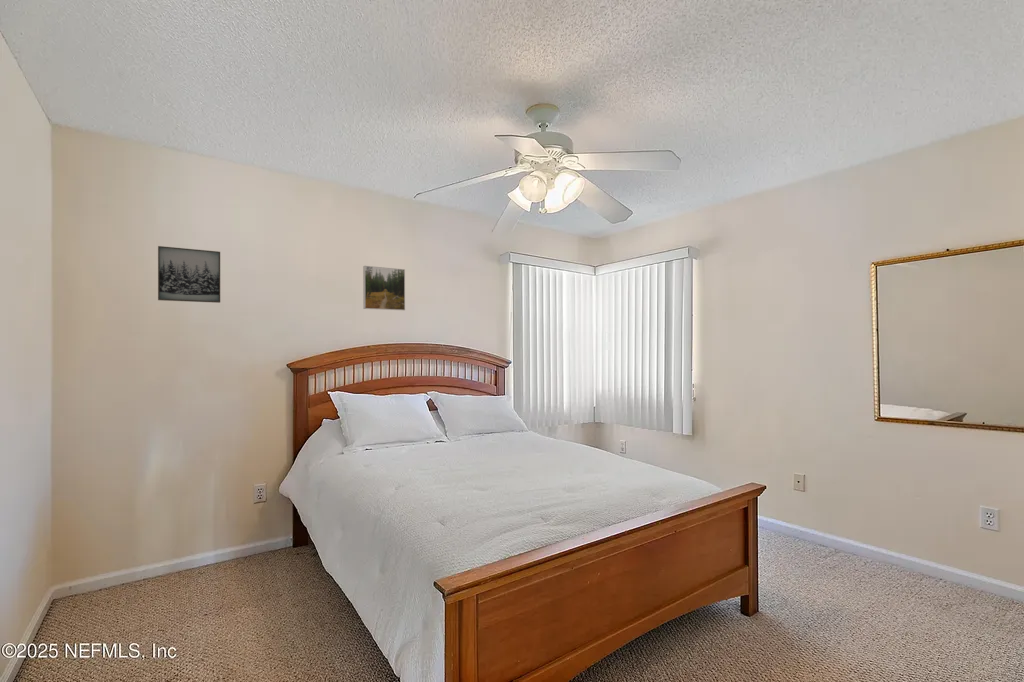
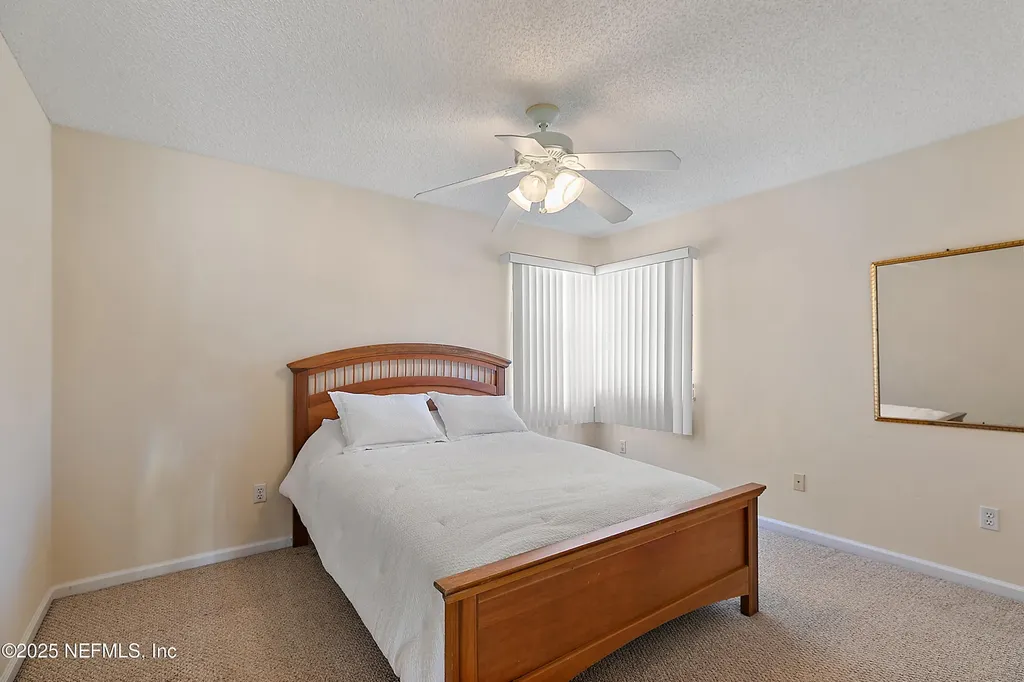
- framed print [362,265,406,311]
- wall art [157,245,221,304]
